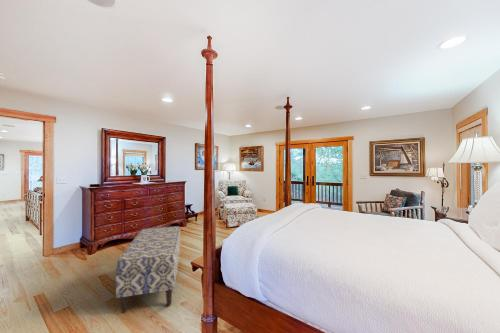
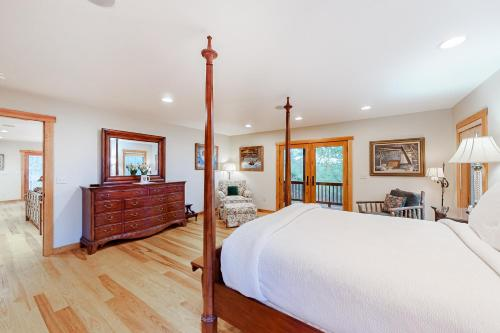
- bench [115,225,181,314]
